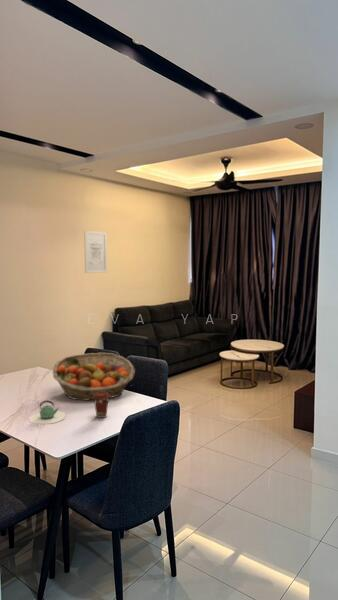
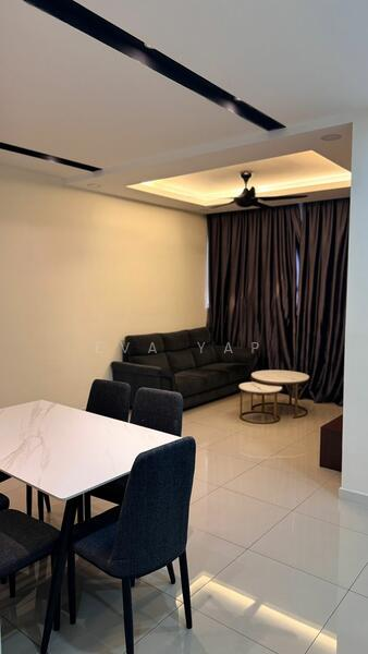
- fruit basket [52,352,136,402]
- coffee cup [93,392,109,419]
- teapot [28,399,66,425]
- wall art [84,230,108,274]
